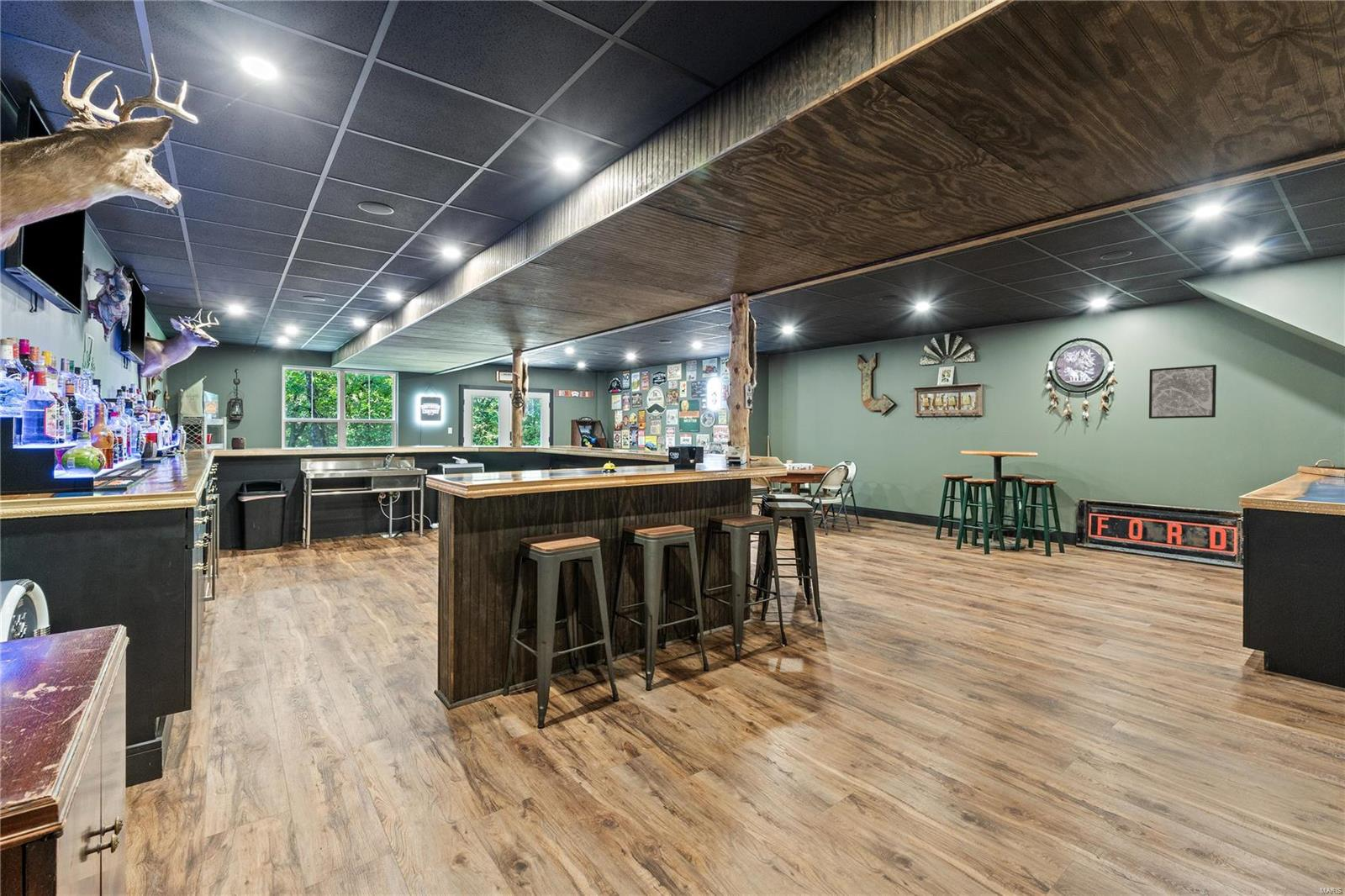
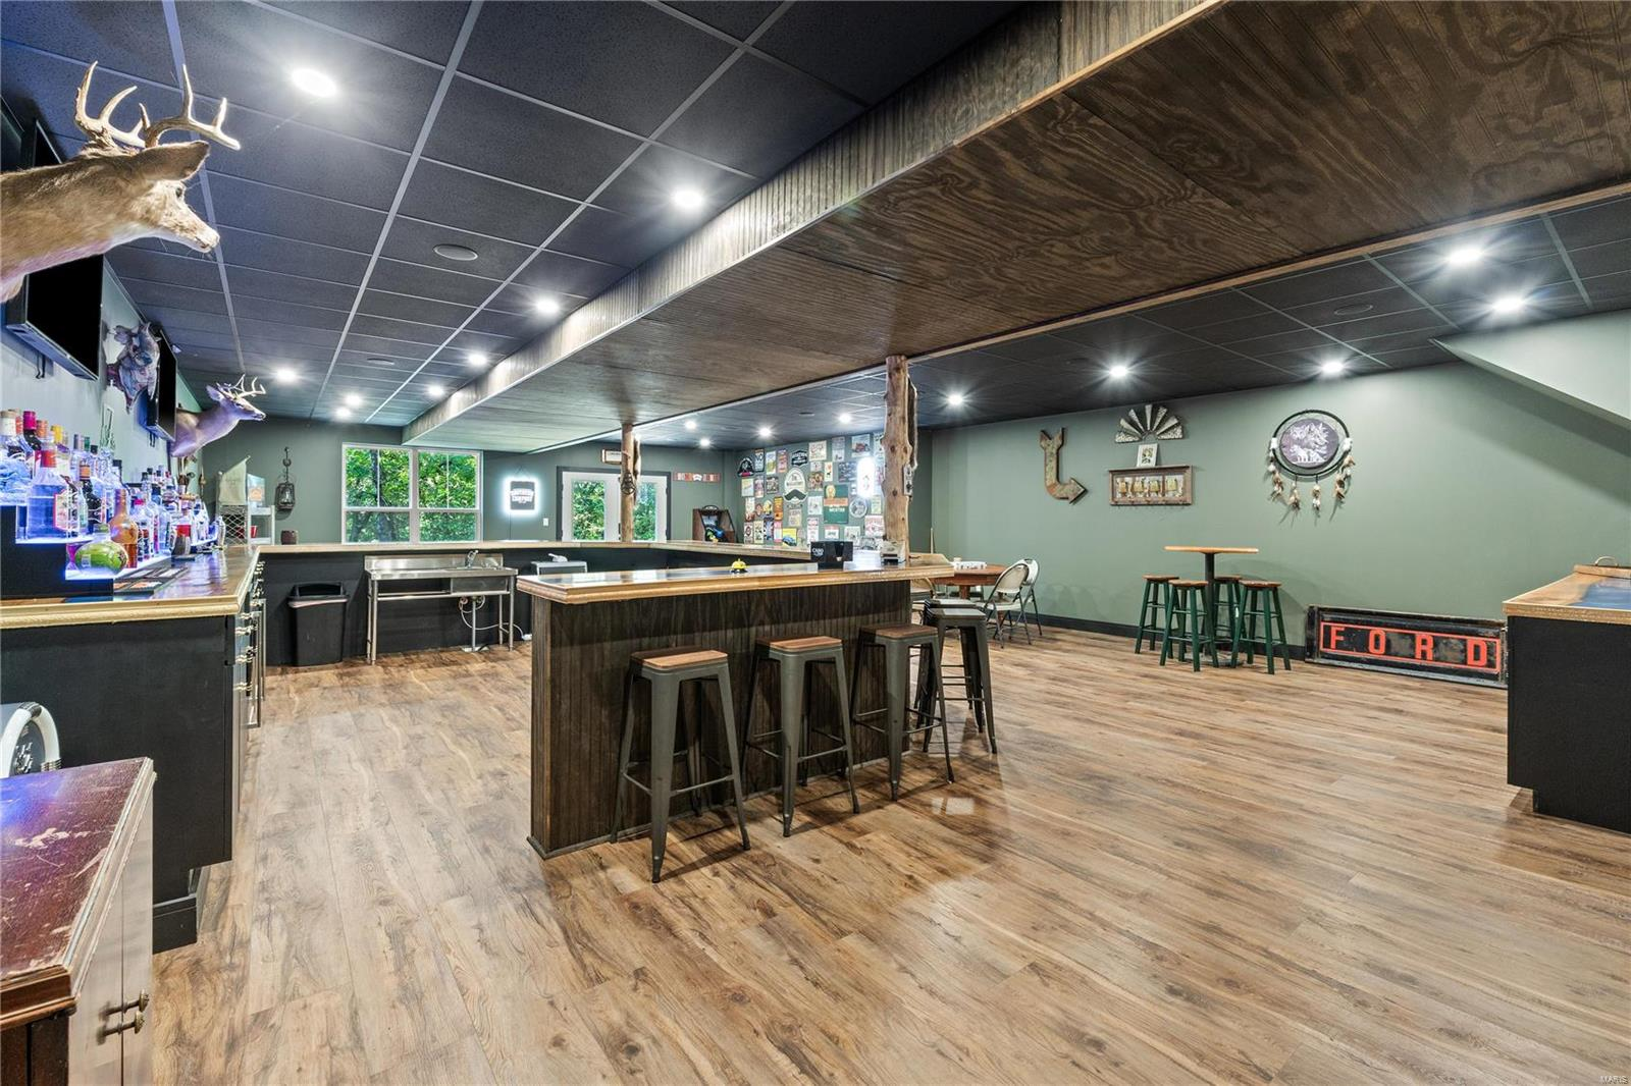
- wall art [1148,364,1217,419]
